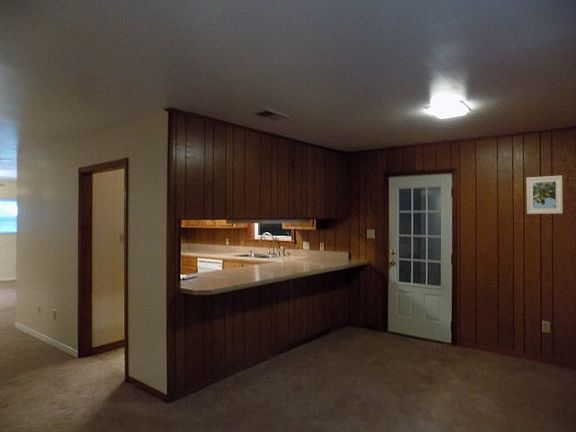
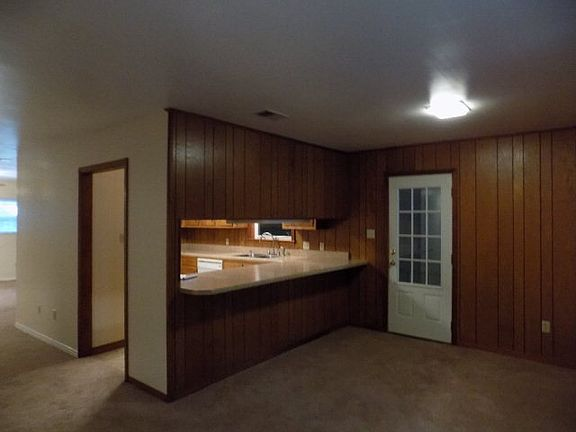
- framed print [526,175,564,215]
